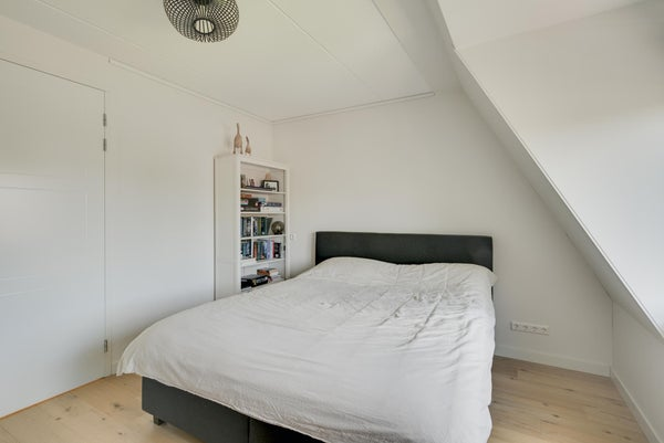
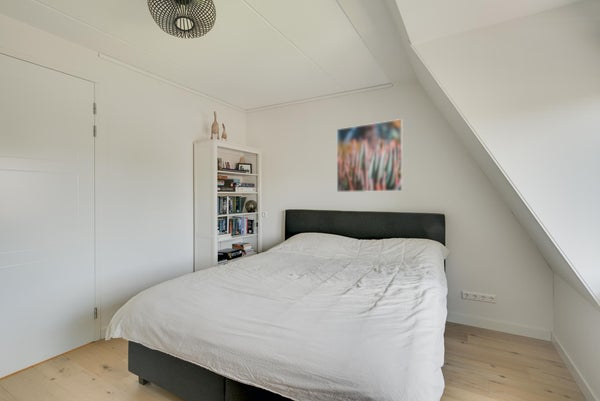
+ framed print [336,118,404,193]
